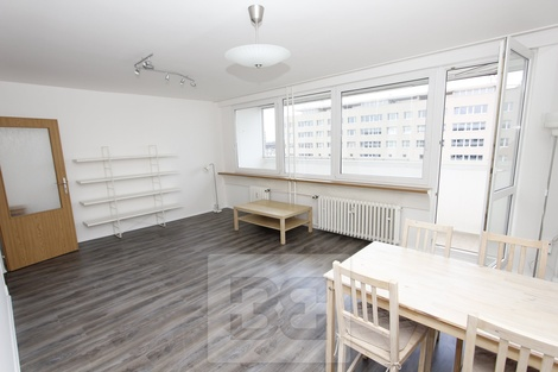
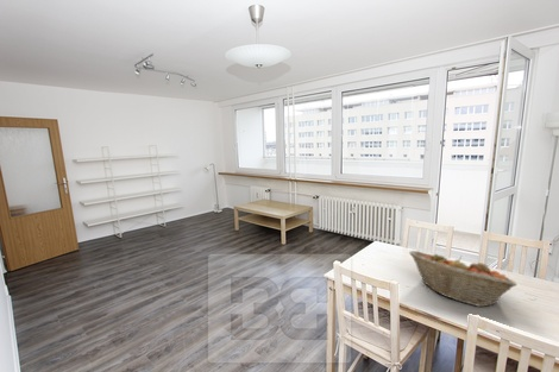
+ fruit basket [408,250,519,308]
